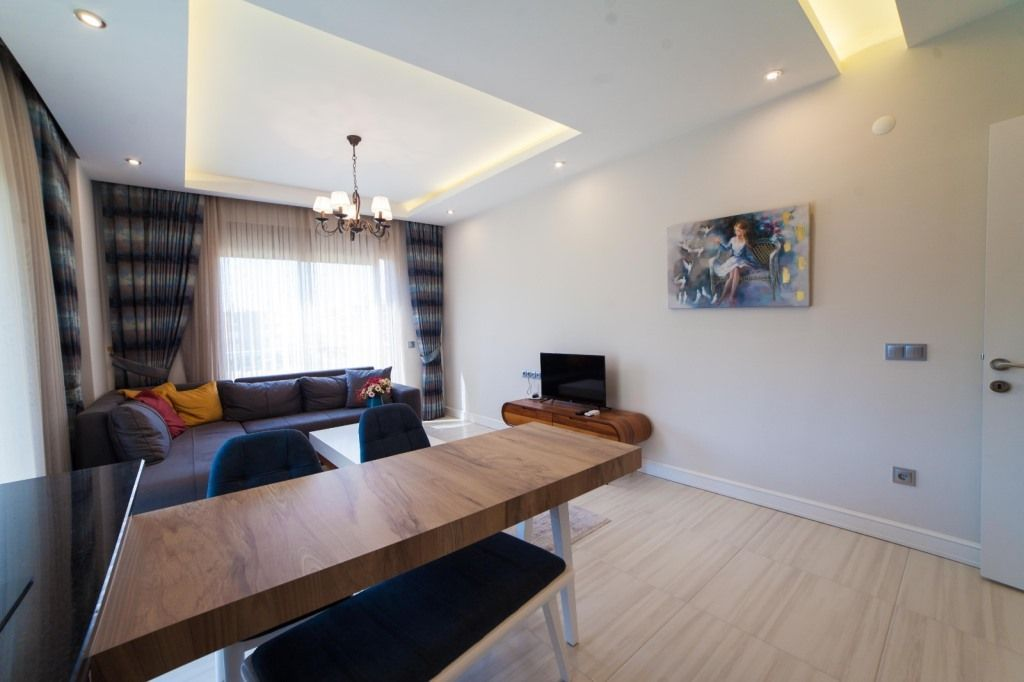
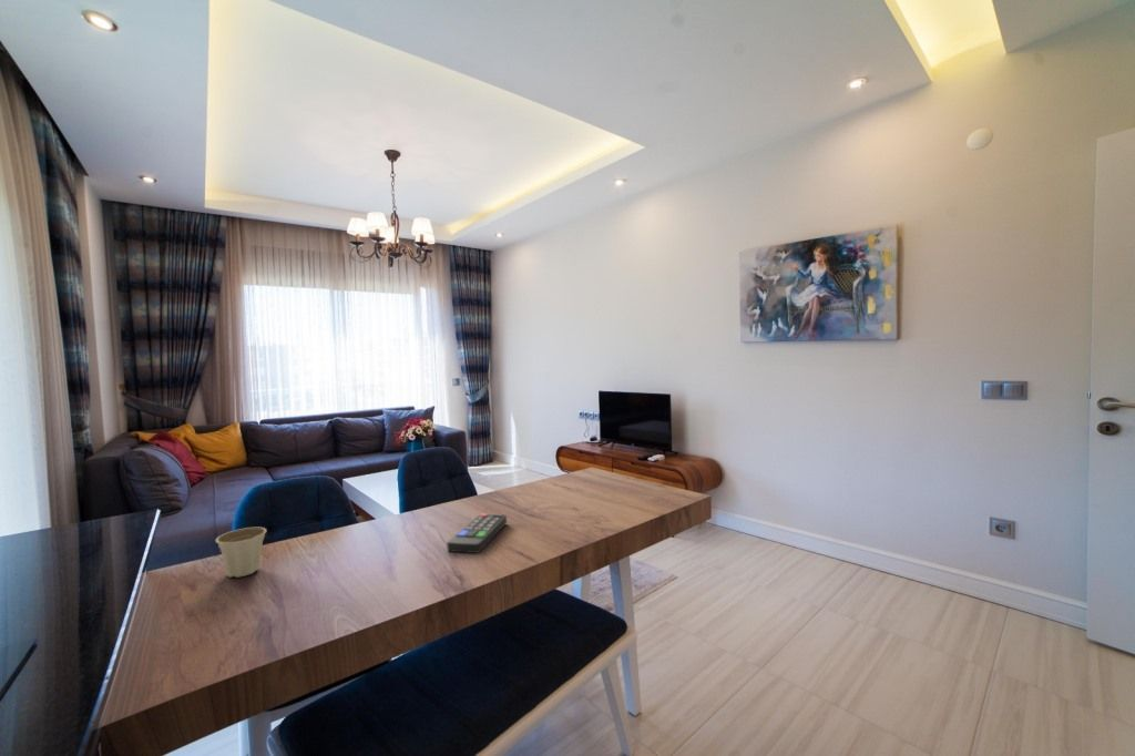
+ remote control [446,512,508,554]
+ flower pot [215,527,267,579]
